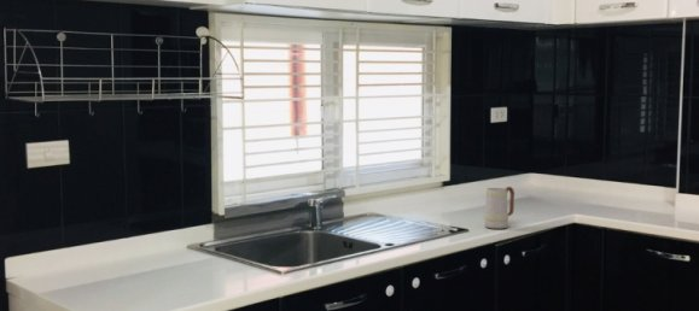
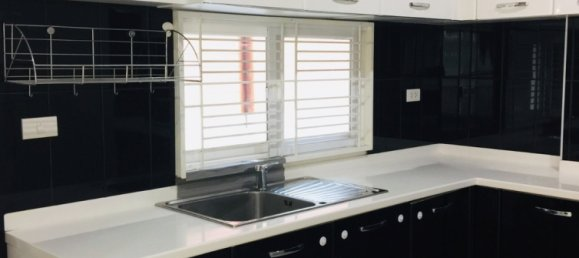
- mug [483,186,515,230]
